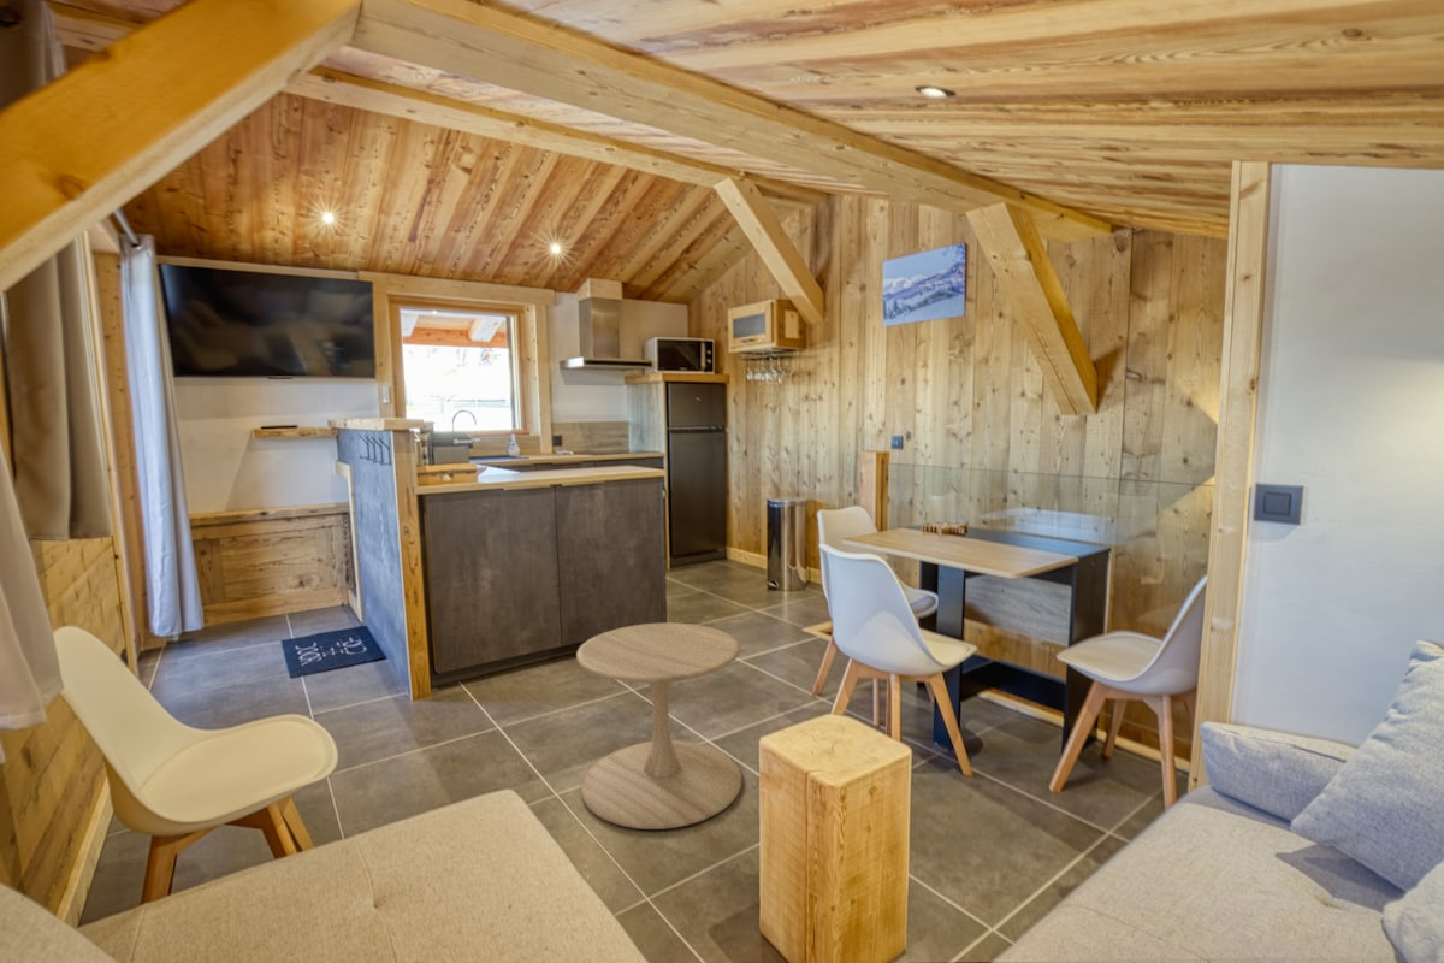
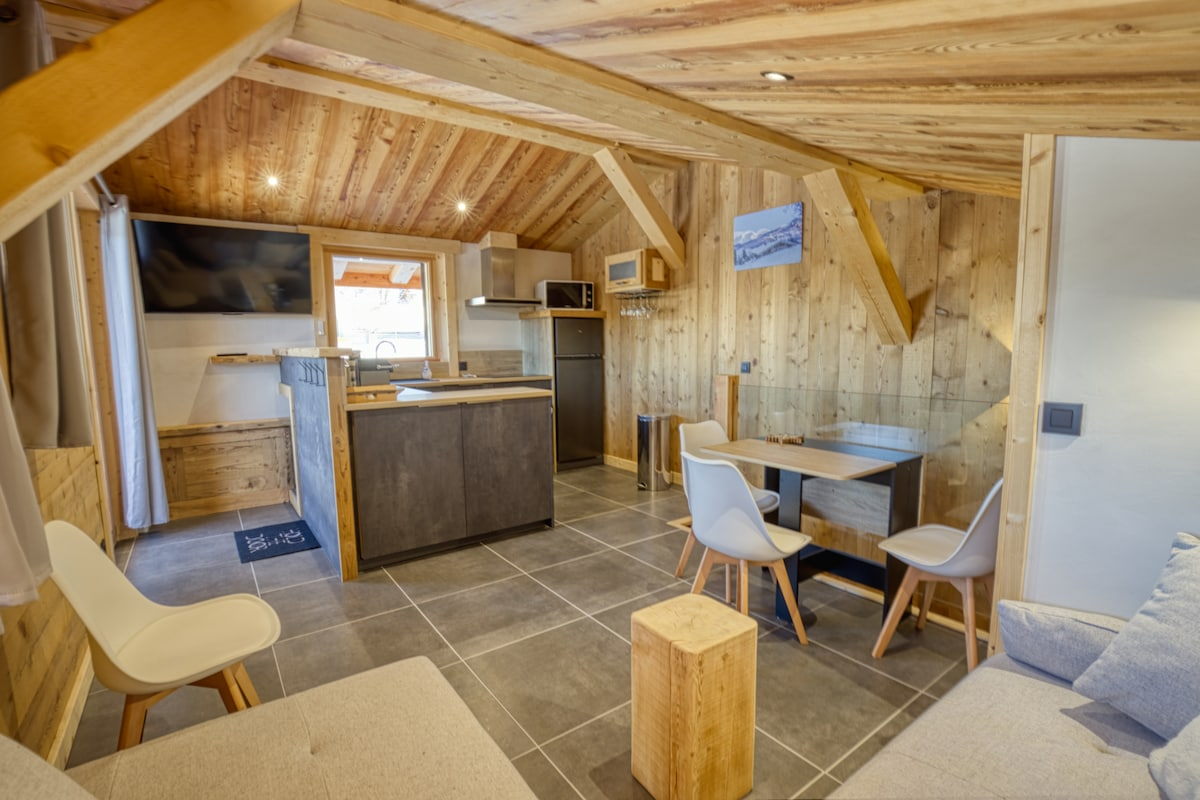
- side table [575,621,742,831]
